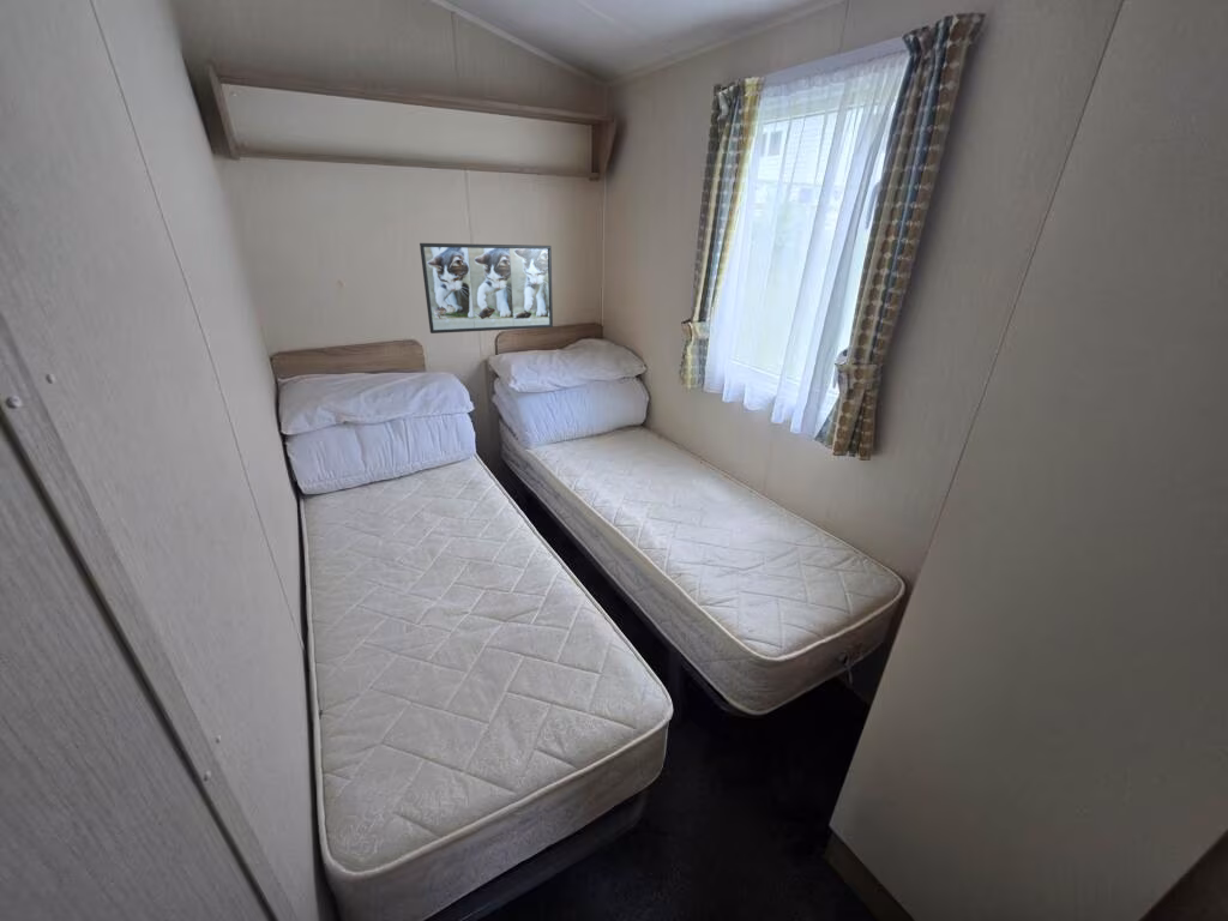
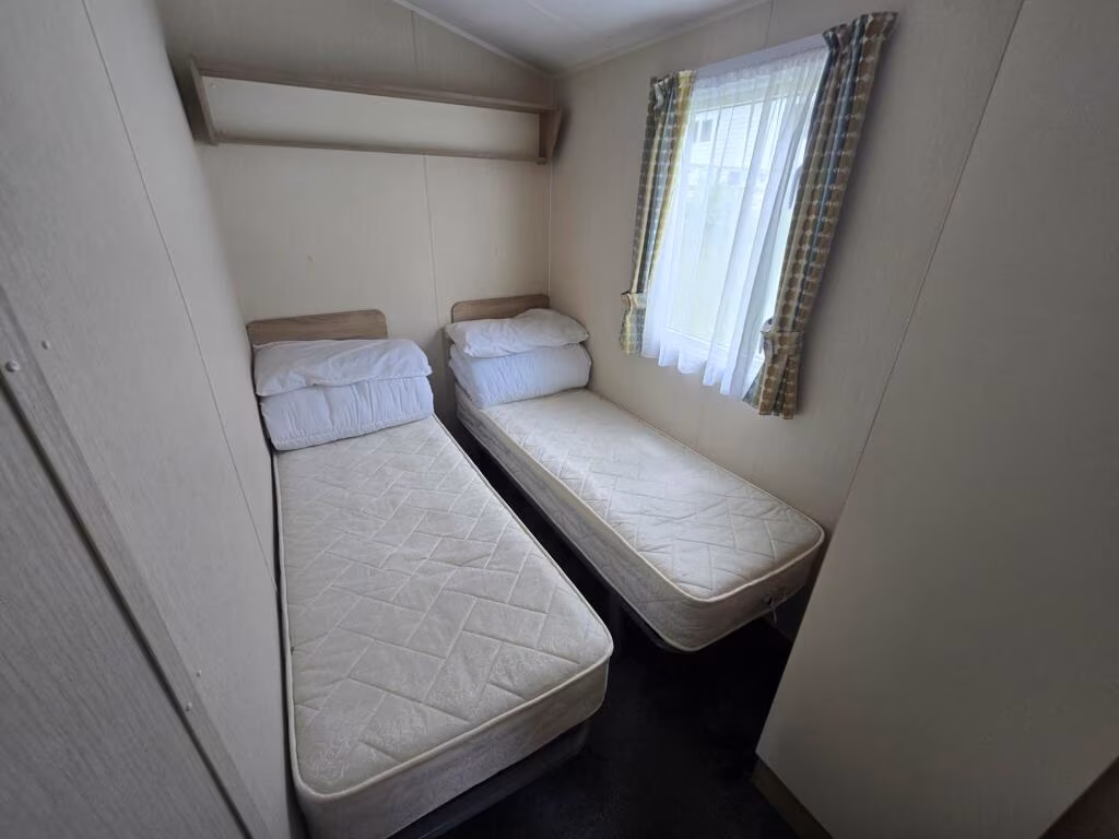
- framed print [419,242,554,335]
